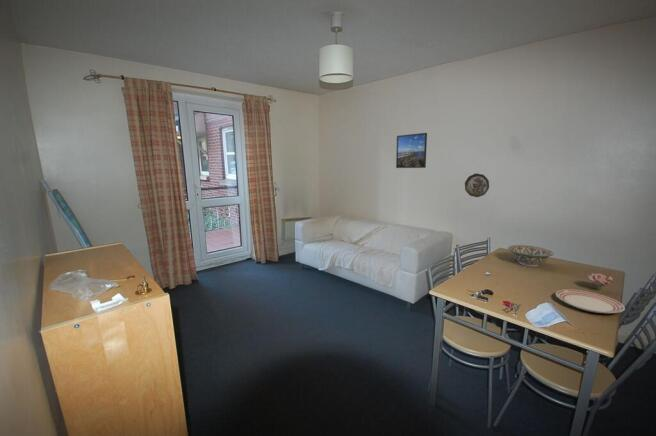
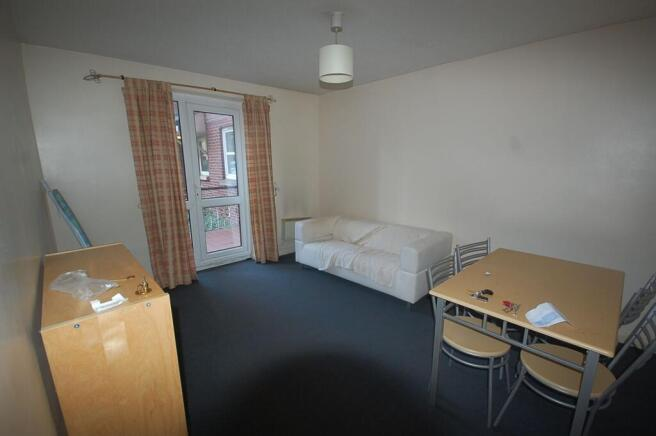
- decorative bowl [507,244,555,267]
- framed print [395,132,428,169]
- flower [587,272,614,291]
- decorative plate [464,173,490,198]
- dinner plate [555,289,626,314]
